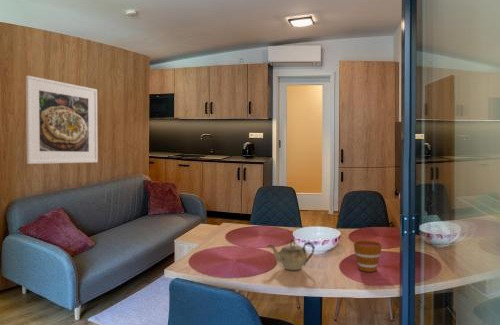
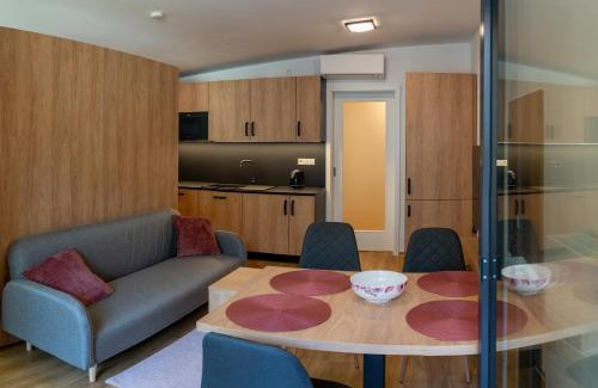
- teapot [267,238,315,271]
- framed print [25,74,99,165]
- cup [353,239,383,273]
